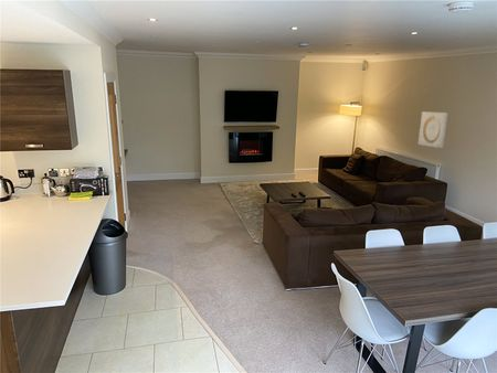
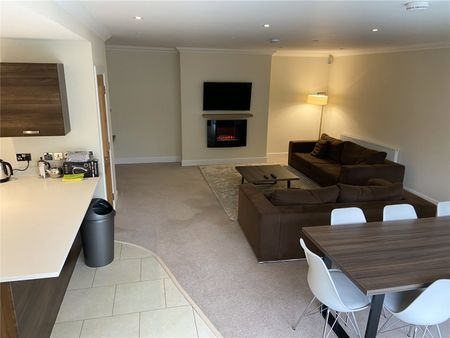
- wall art [416,110,450,149]
